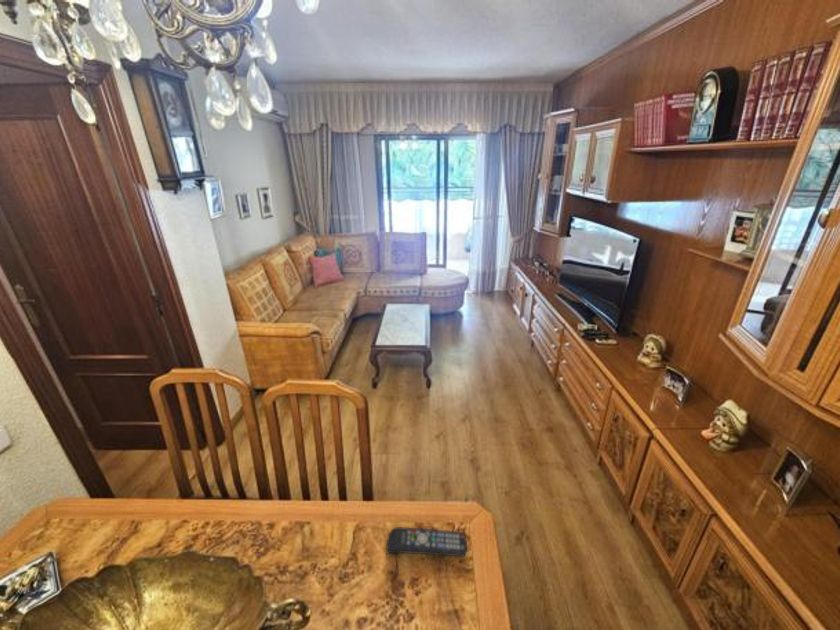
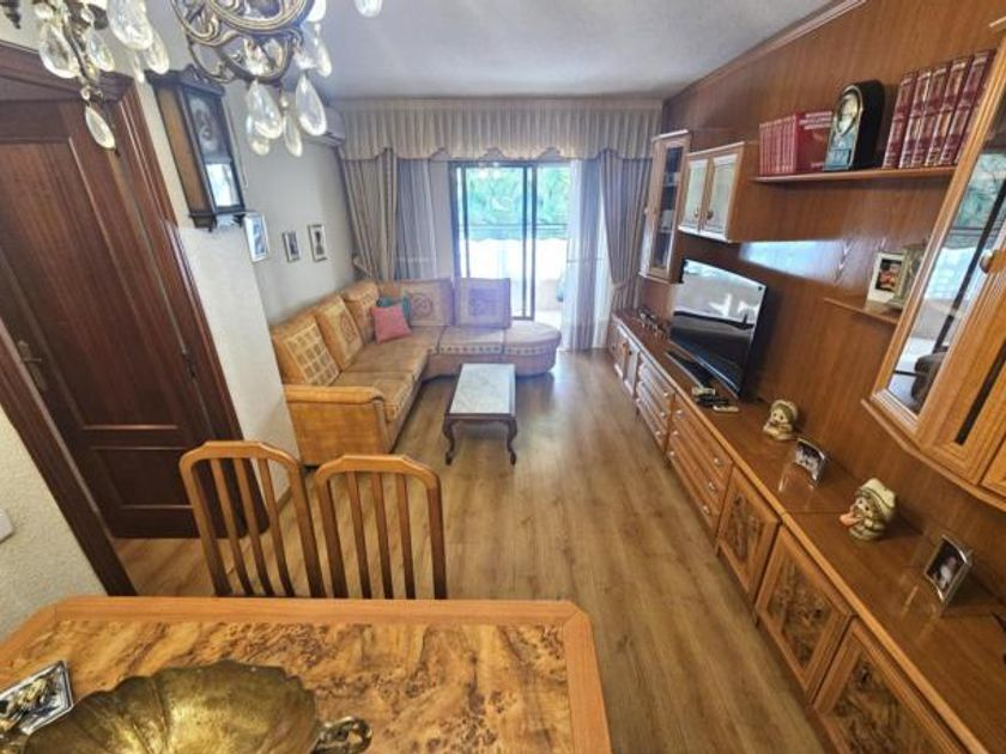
- remote control [385,526,468,558]
